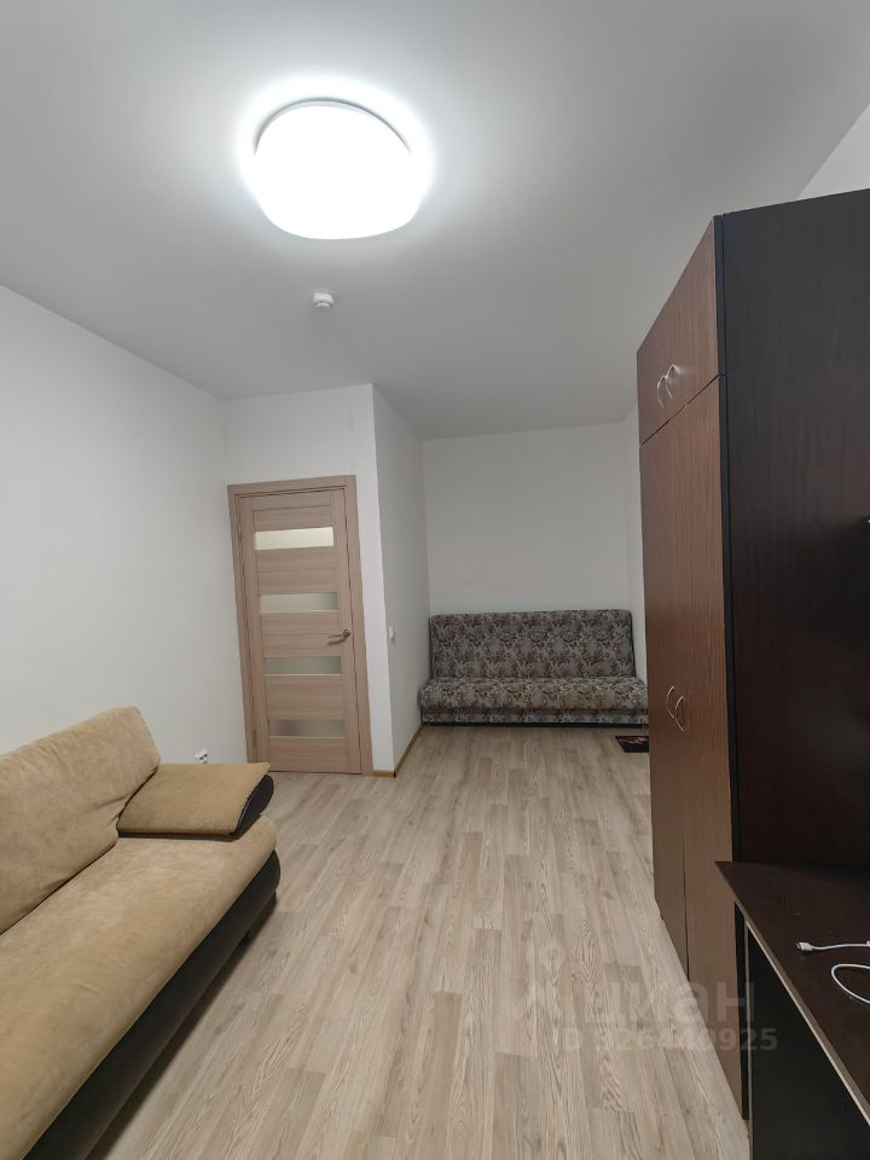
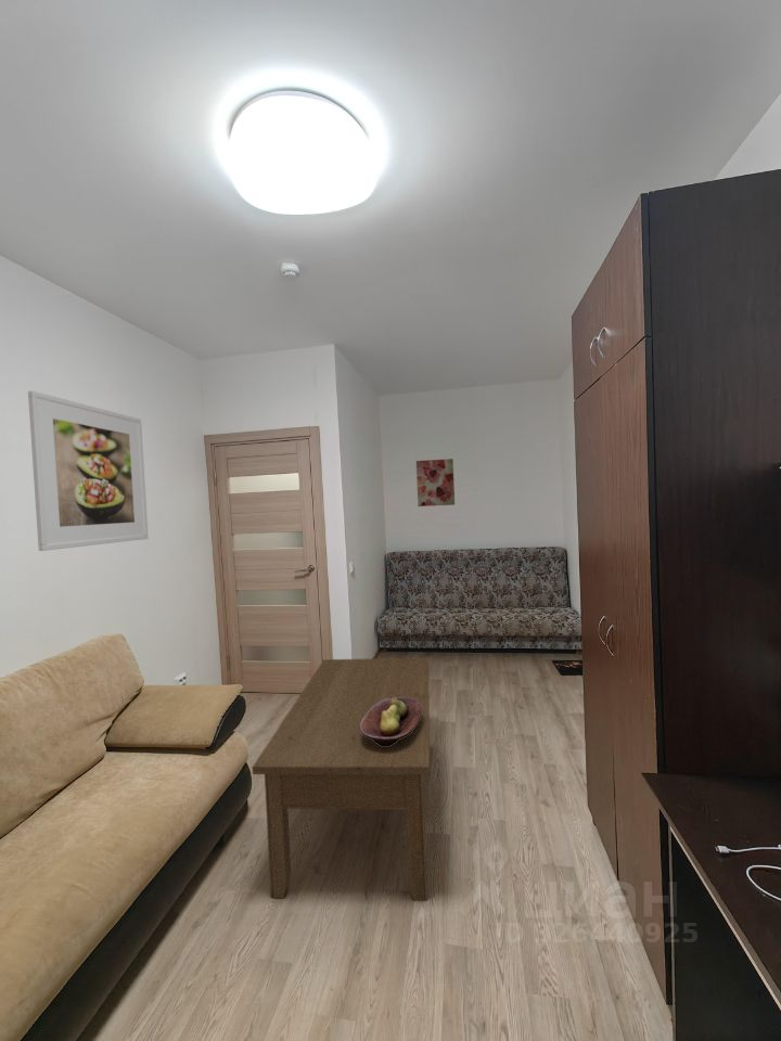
+ wall art [415,458,456,507]
+ coffee table [252,657,431,902]
+ fruit bowl [360,697,422,746]
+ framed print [27,390,150,552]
